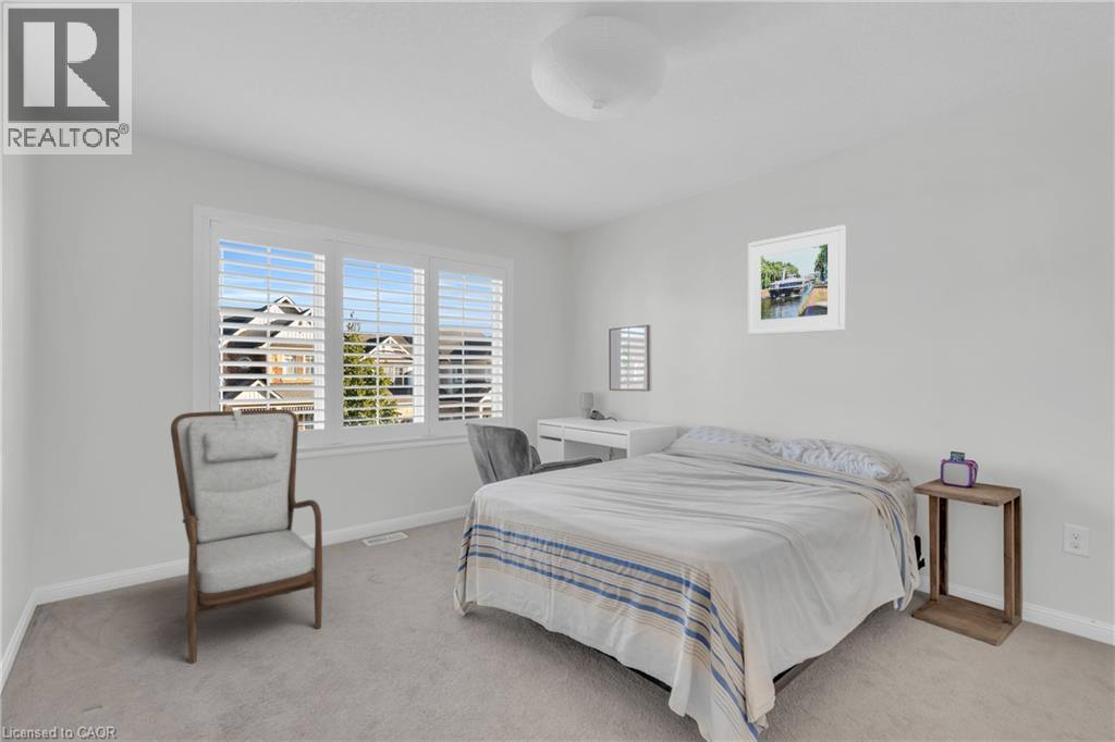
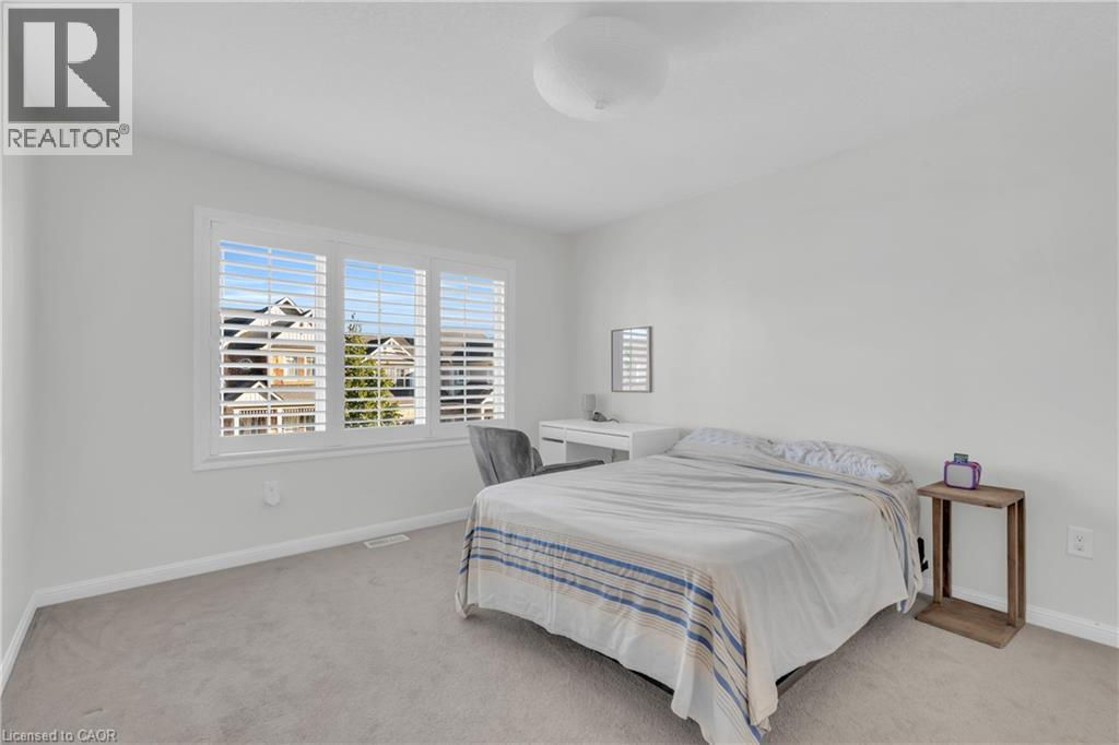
- armchair [170,408,323,665]
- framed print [747,224,846,336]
